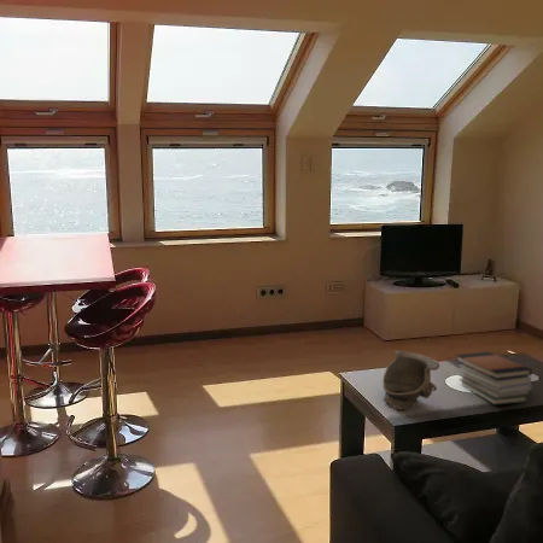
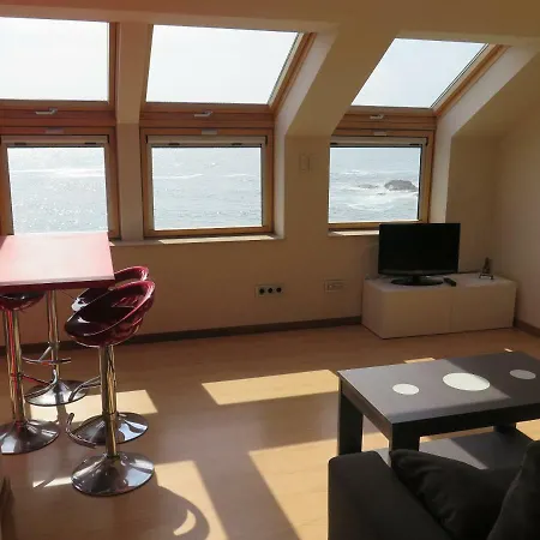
- book stack [455,351,533,405]
- decorative bowl [381,350,442,411]
